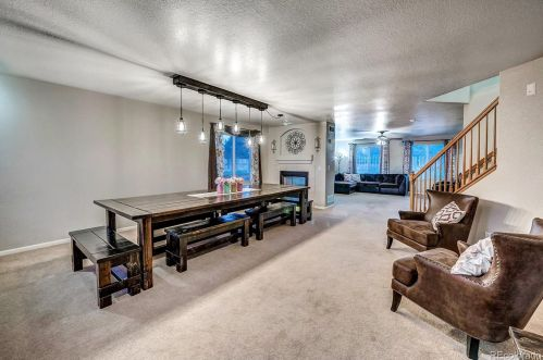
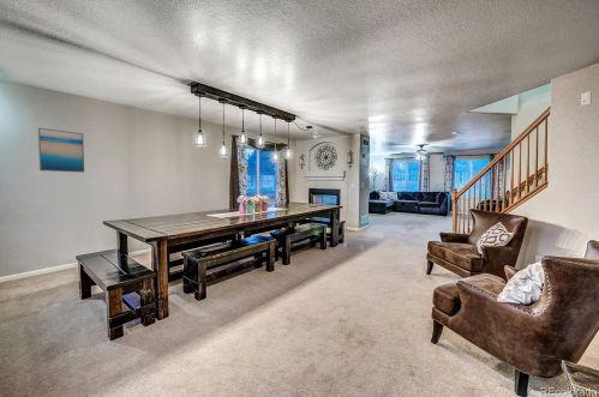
+ wall art [37,127,85,174]
